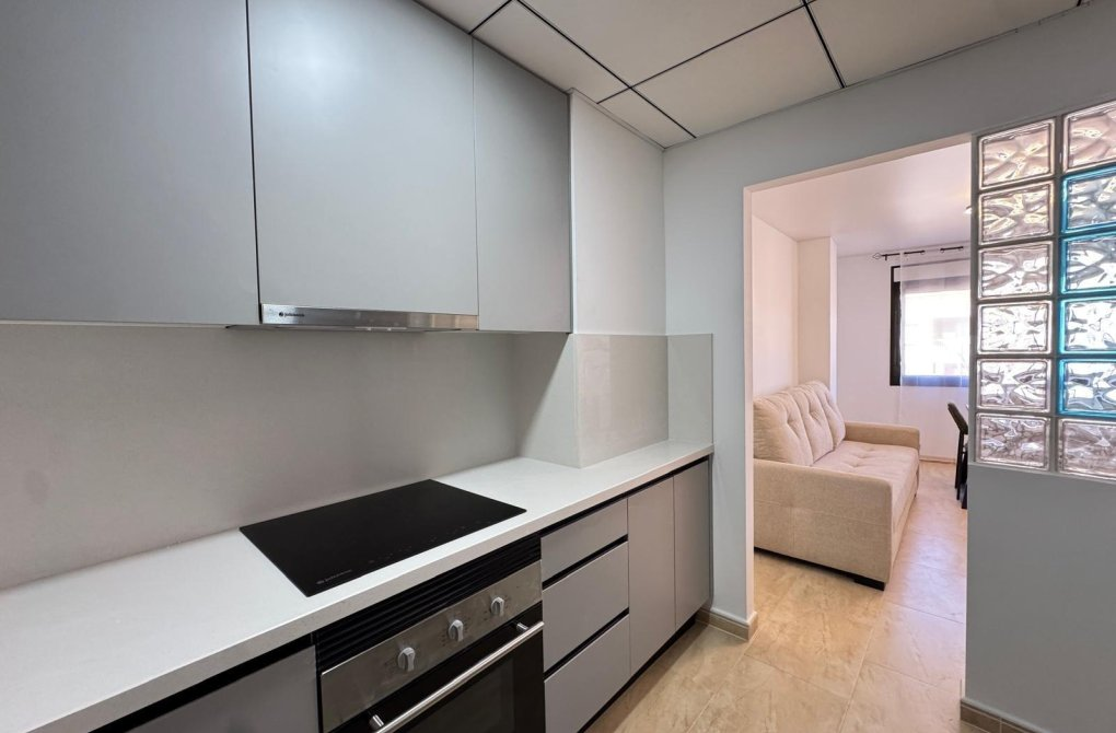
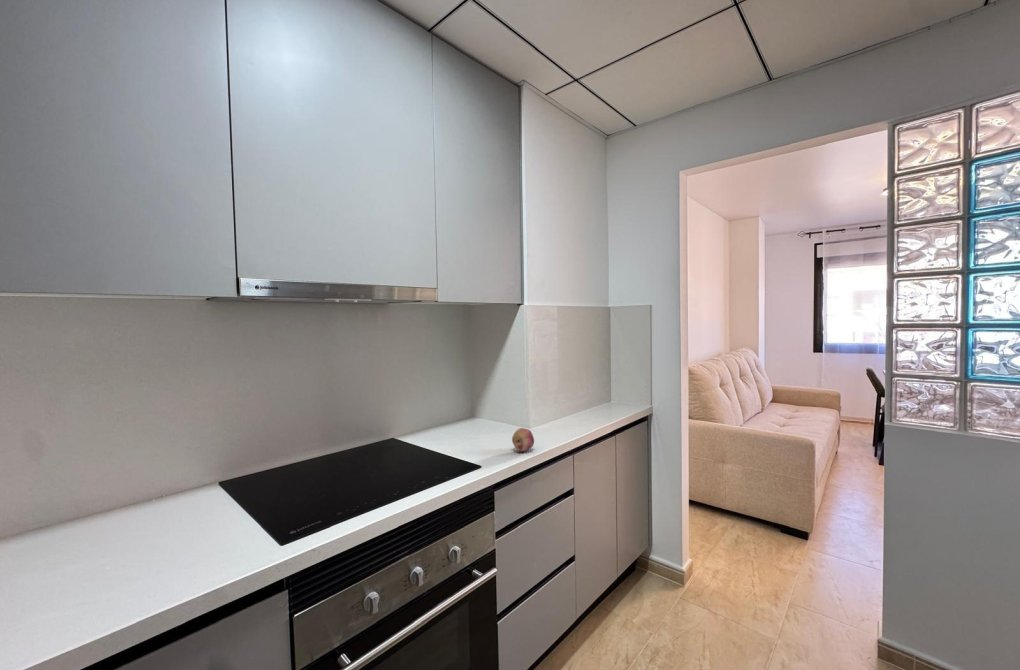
+ fruit [511,427,535,452]
